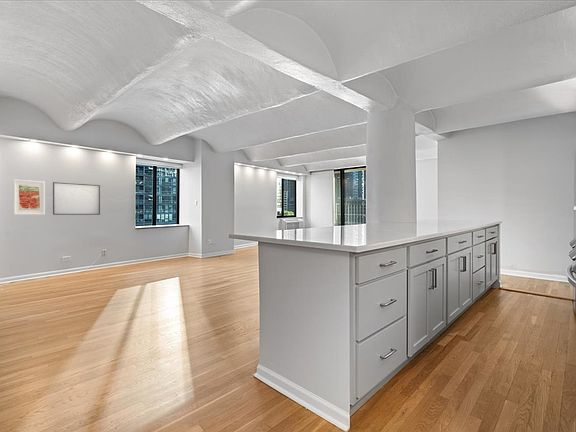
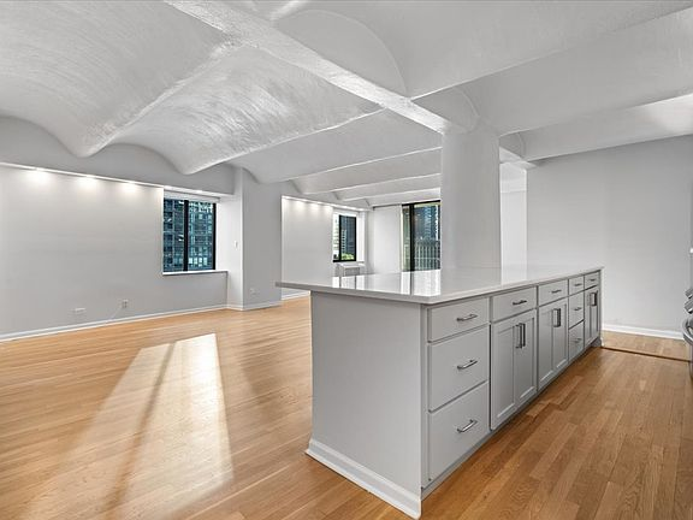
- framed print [52,181,101,216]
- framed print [12,179,46,216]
